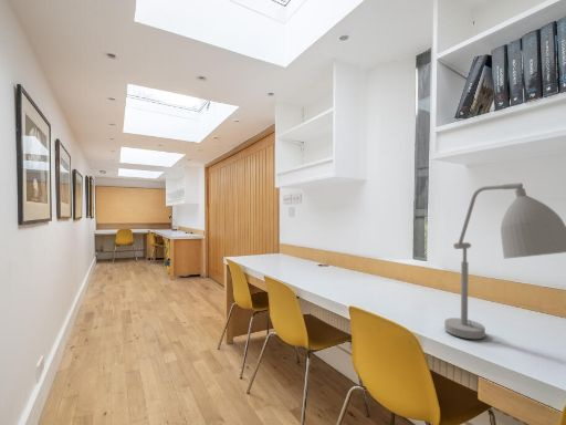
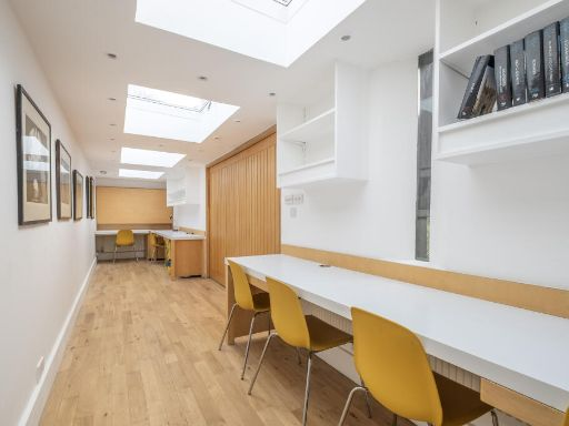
- desk lamp [443,182,566,340]
